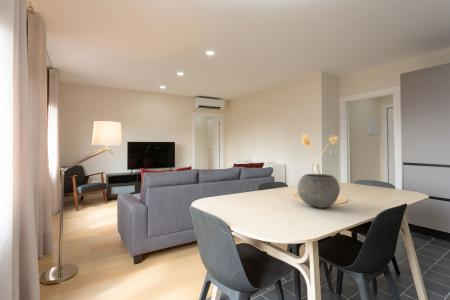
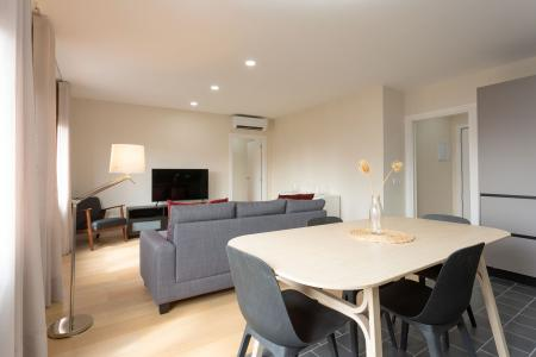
- bowl [297,173,341,209]
